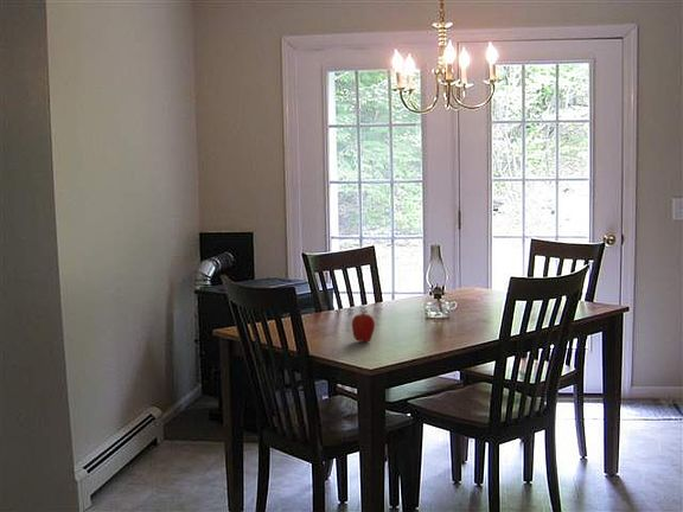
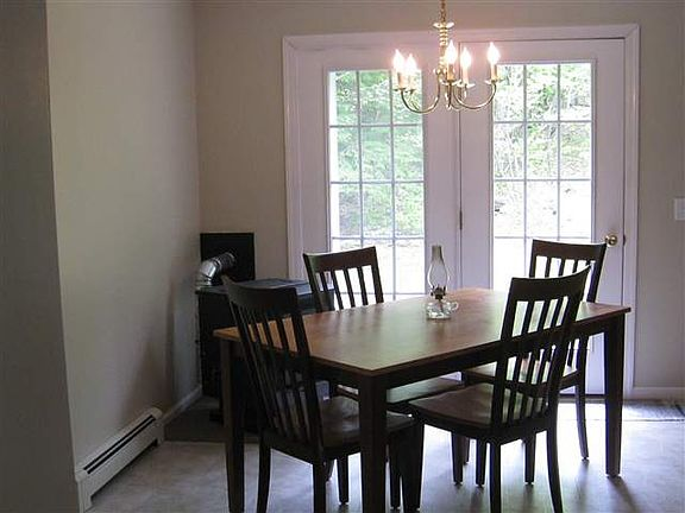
- fruit [351,309,376,343]
